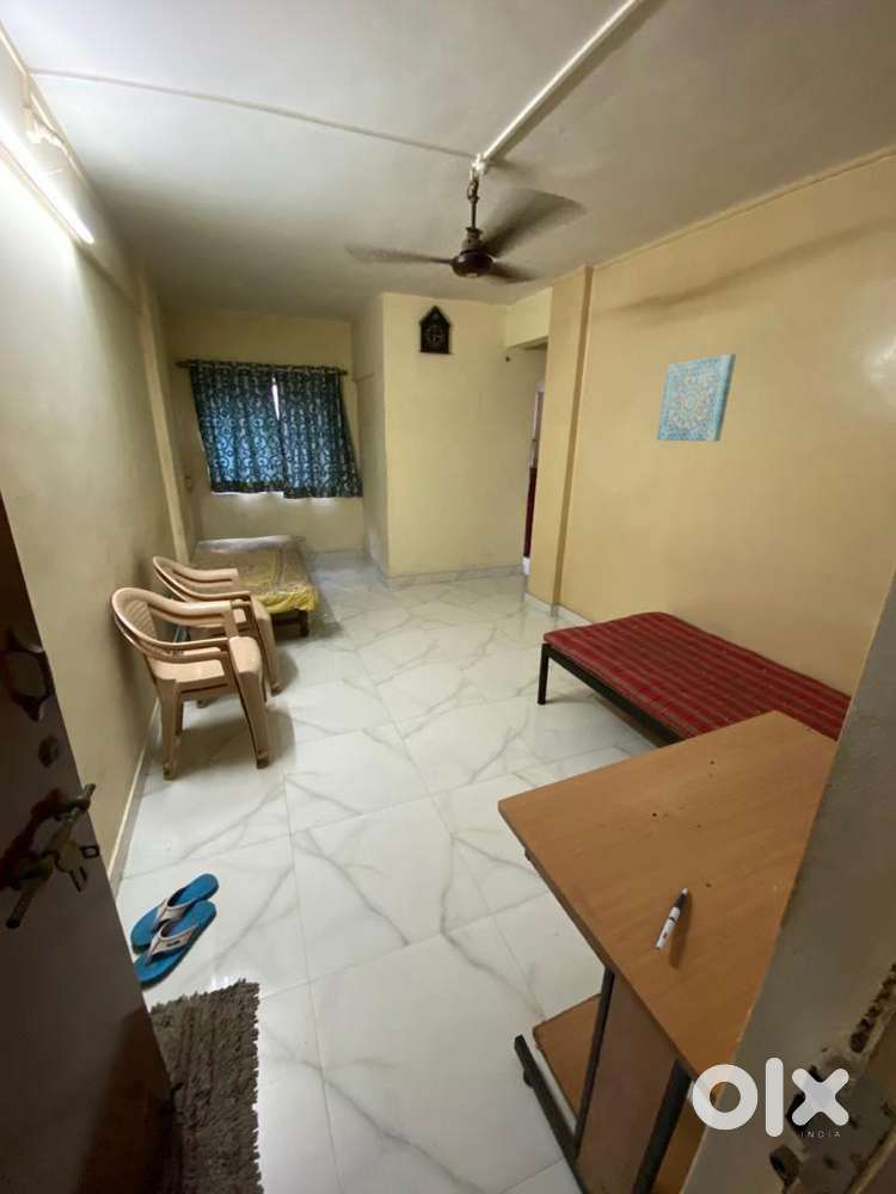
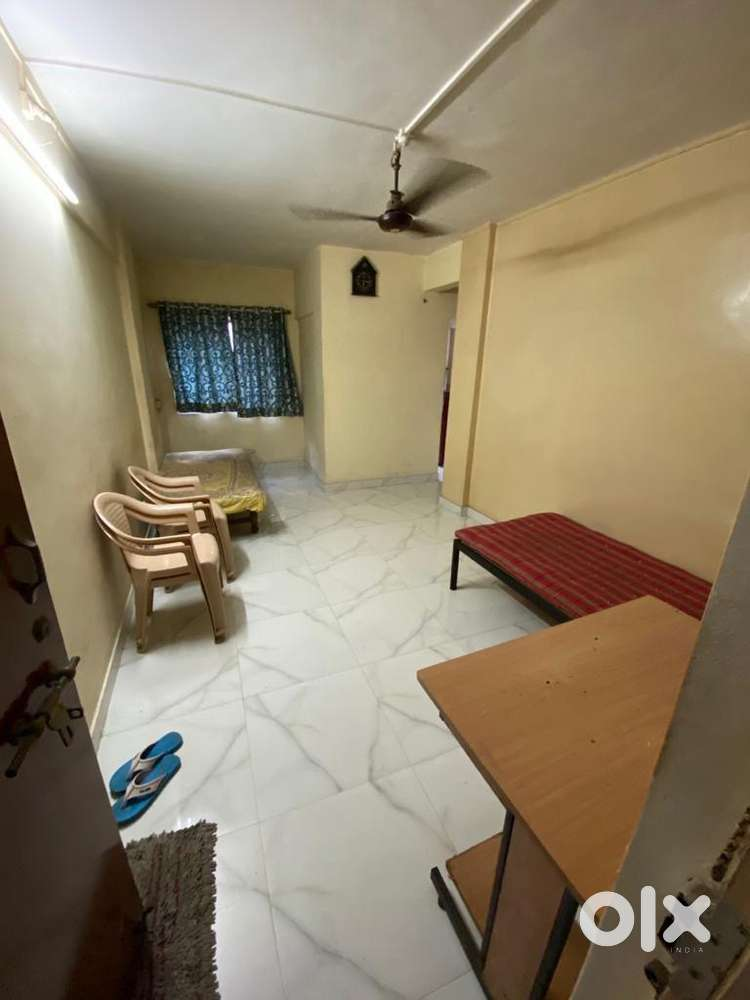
- pen [655,887,689,952]
- wall art [656,352,737,442]
